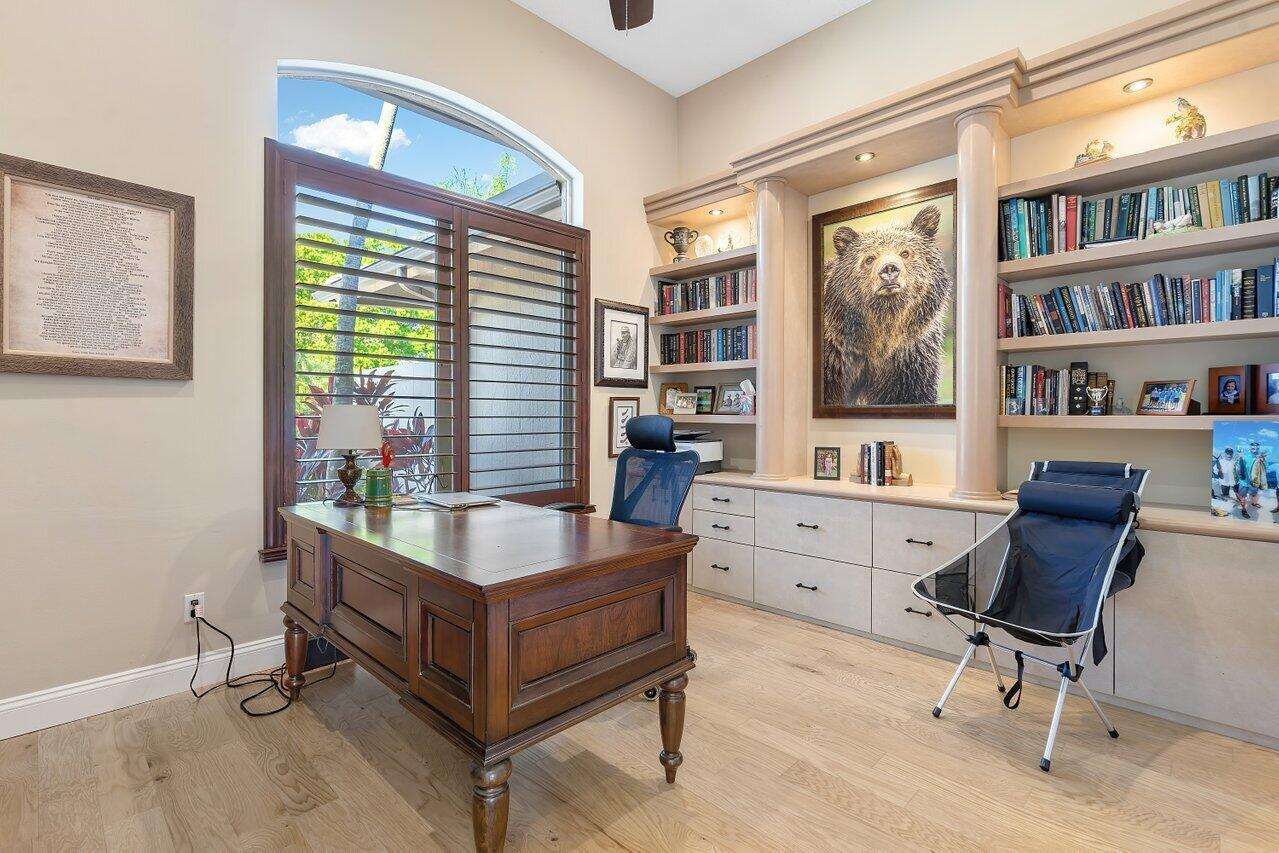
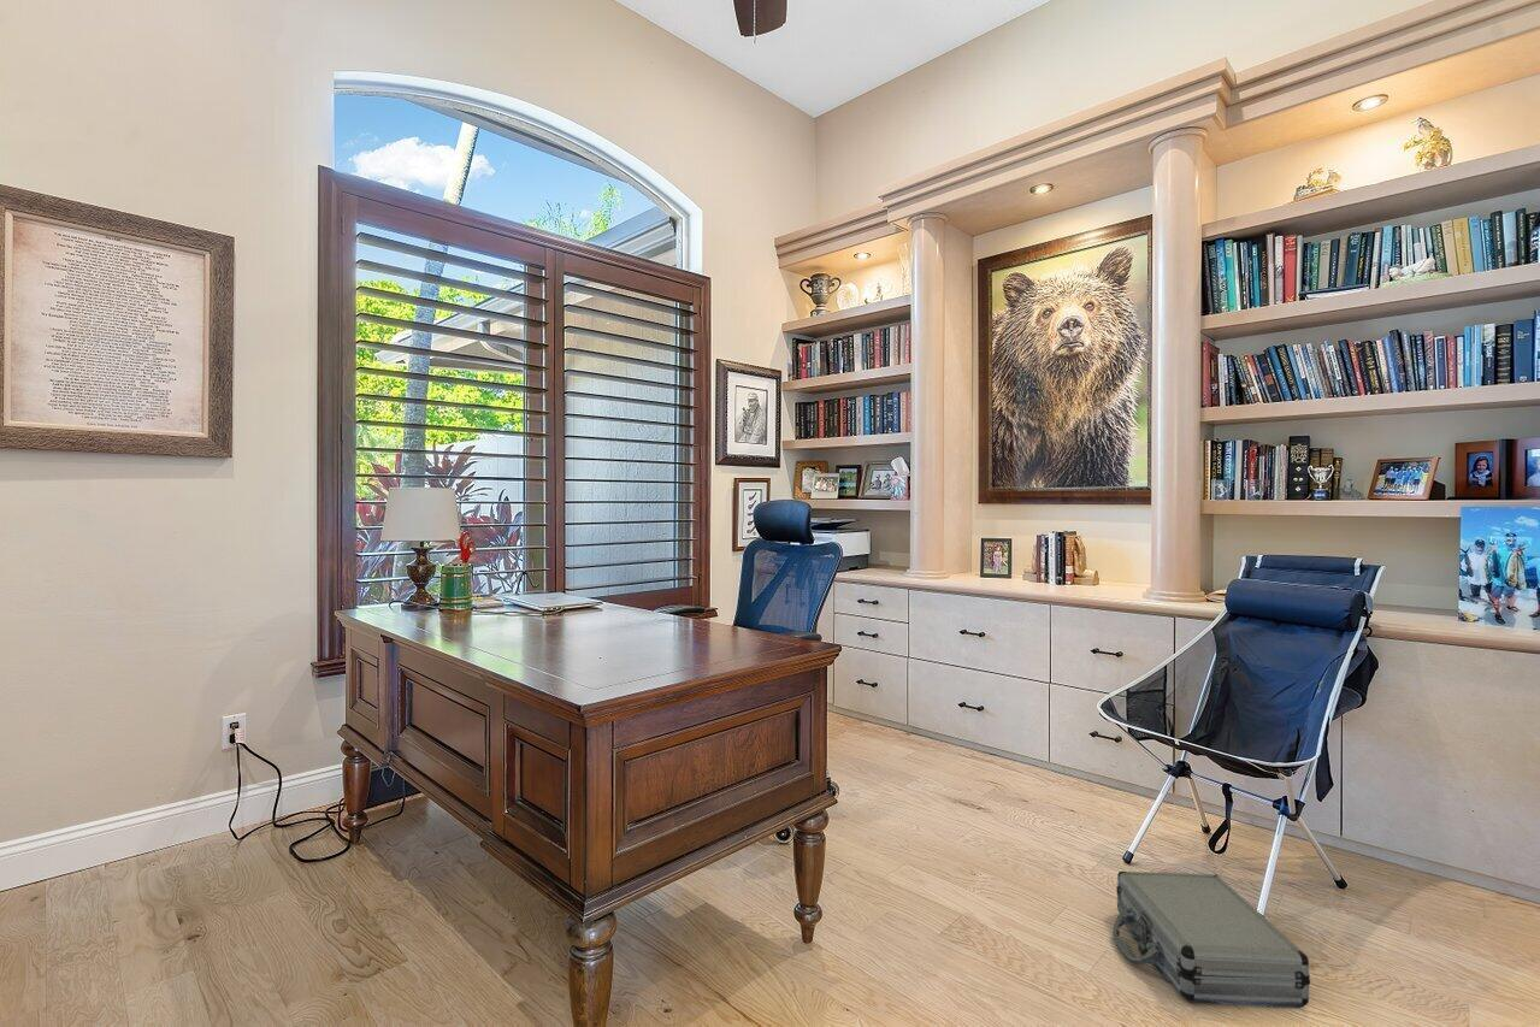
+ briefcase [1111,870,1311,1009]
